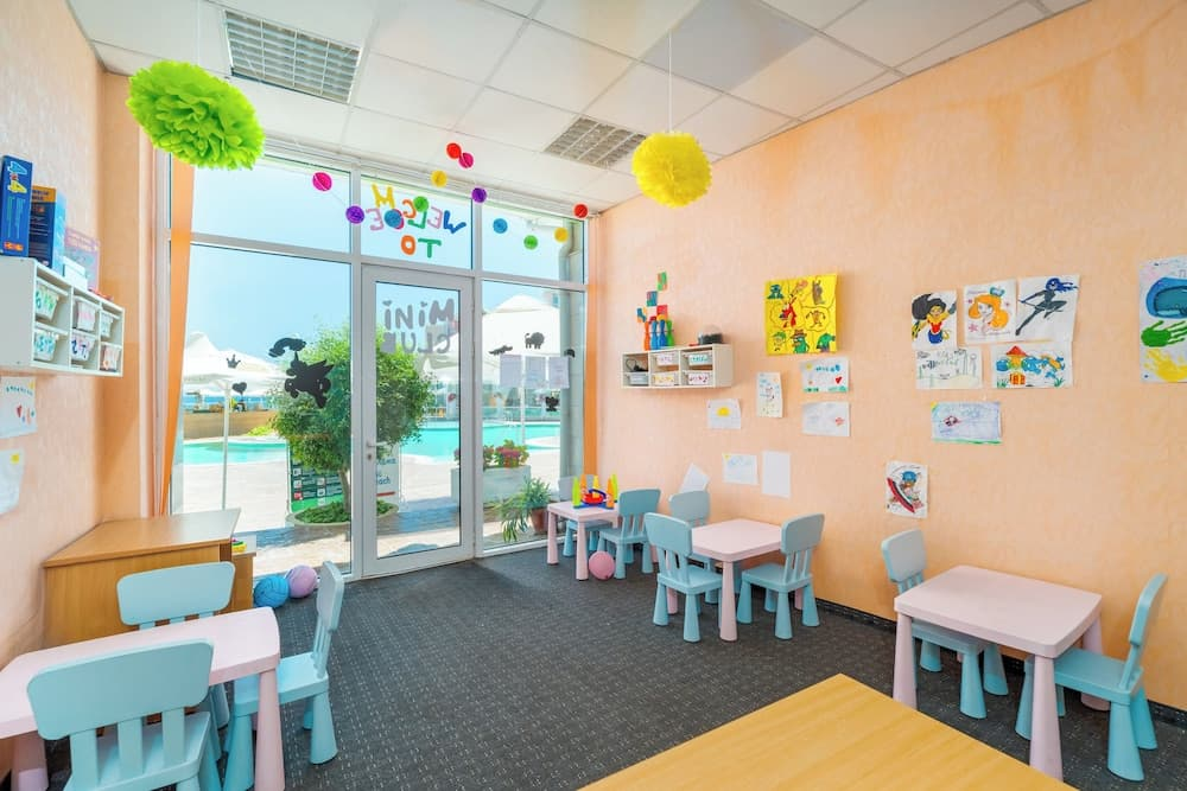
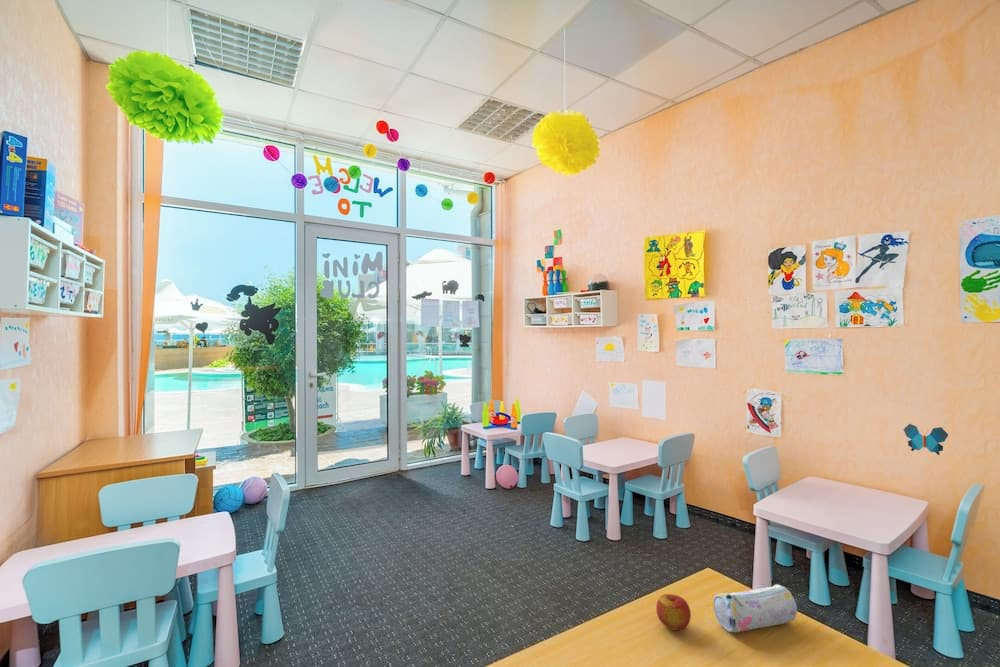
+ apple [655,593,692,631]
+ decorative butterfly [903,423,949,456]
+ pencil case [712,584,798,633]
